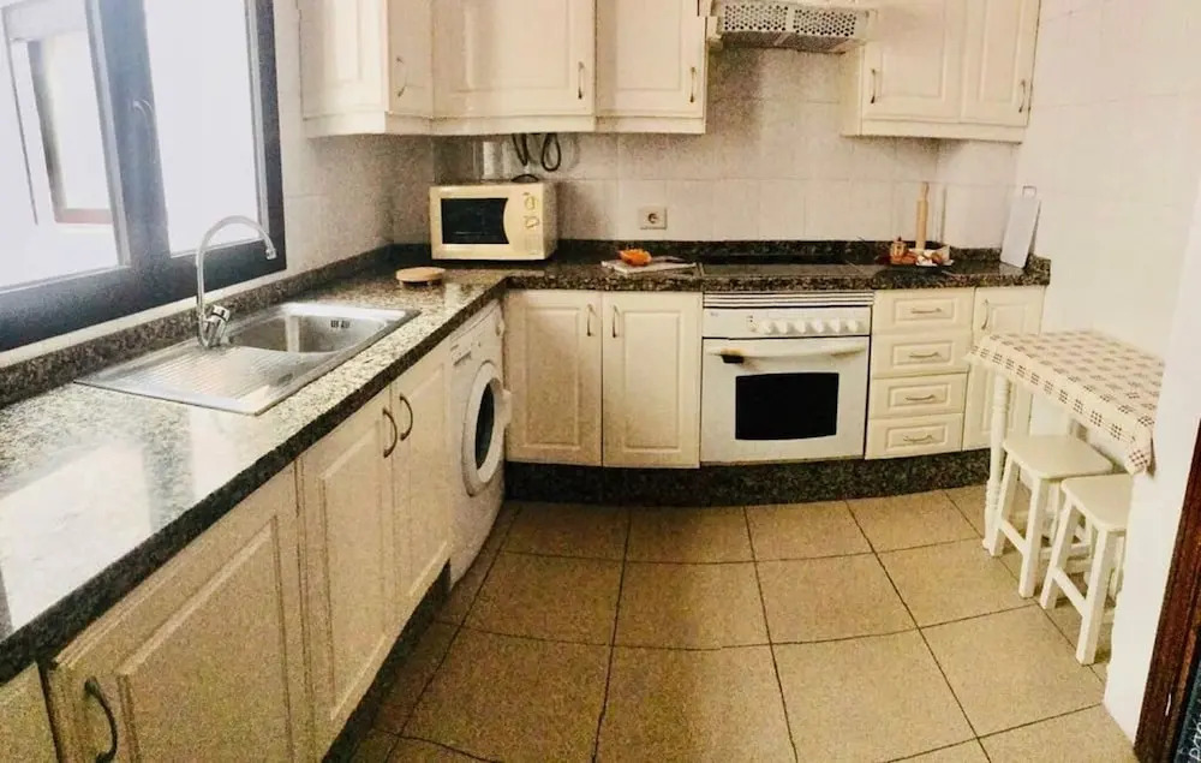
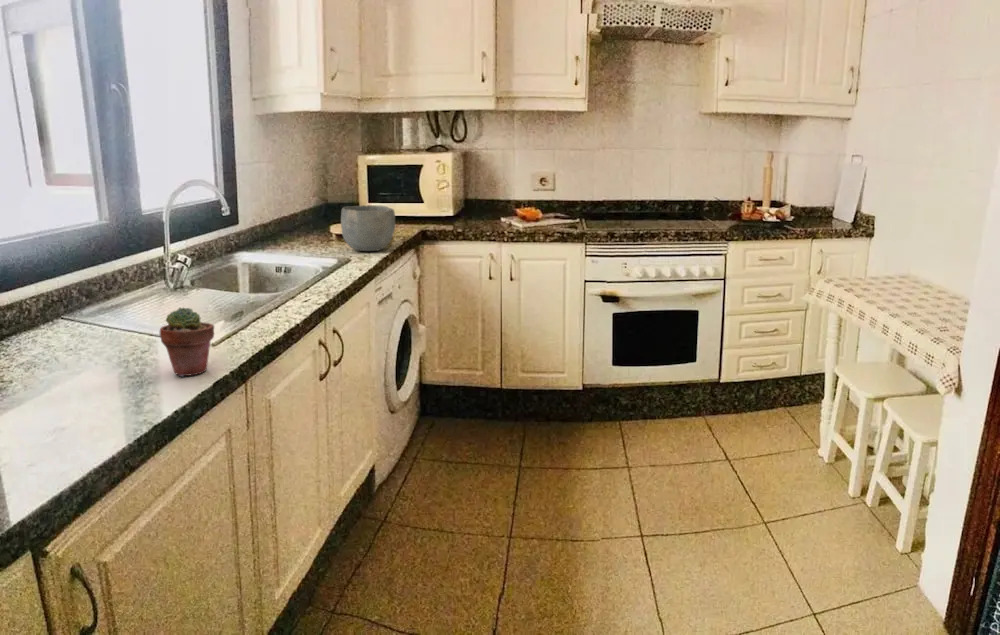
+ bowl [340,204,396,252]
+ potted succulent [159,306,215,377]
